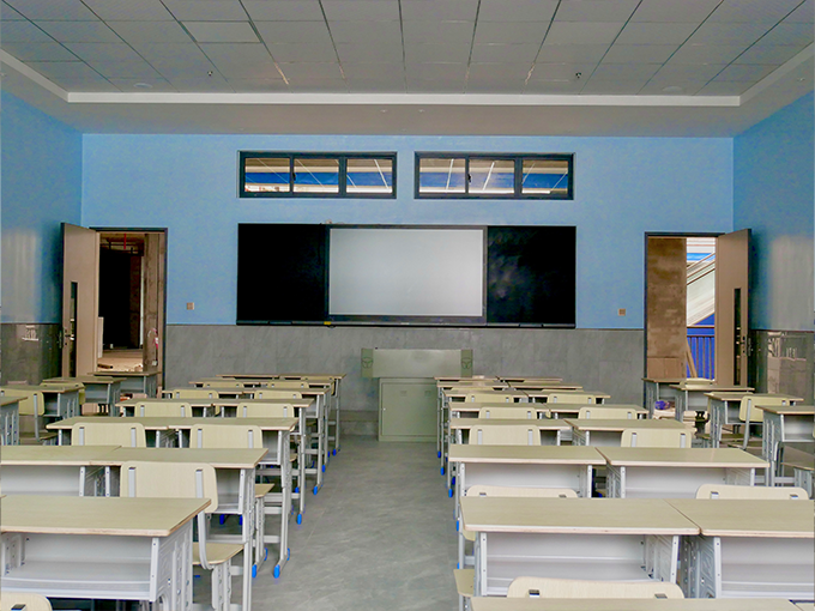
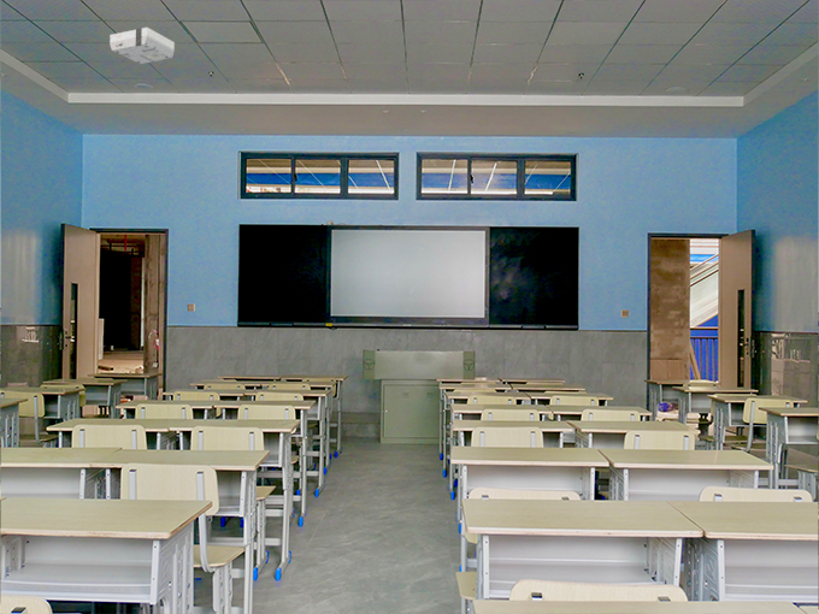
+ projector [108,26,176,65]
